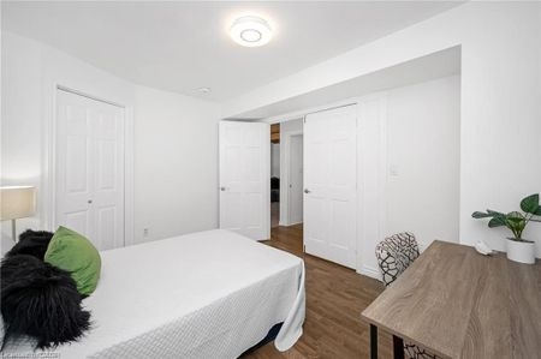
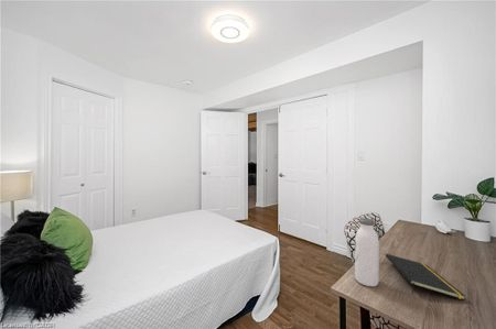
+ water bottle [354,217,380,287]
+ notepad [385,253,467,301]
